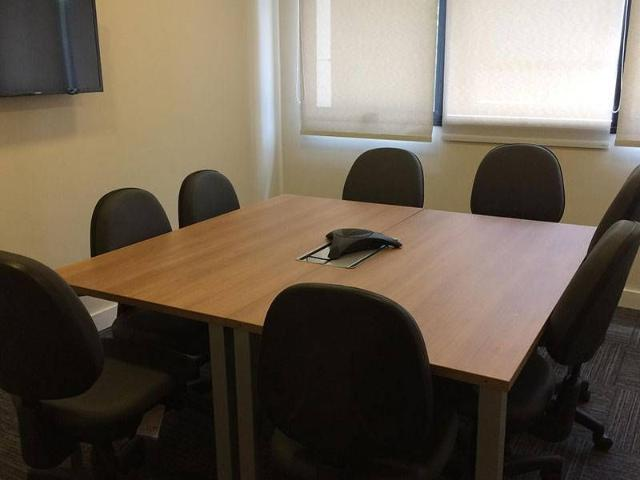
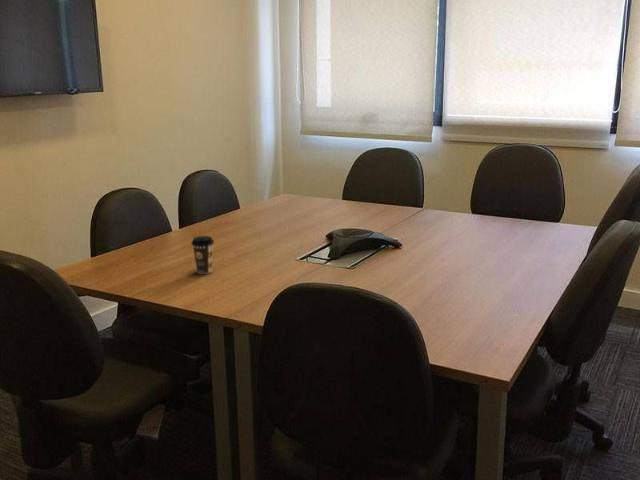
+ coffee cup [190,235,215,275]
